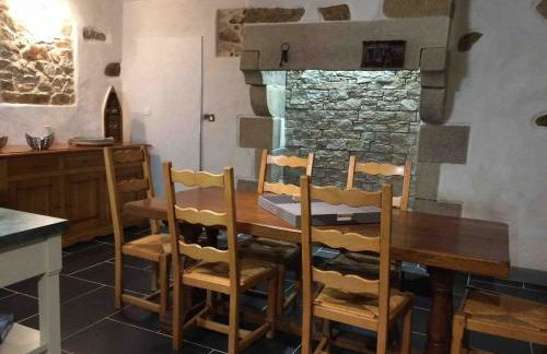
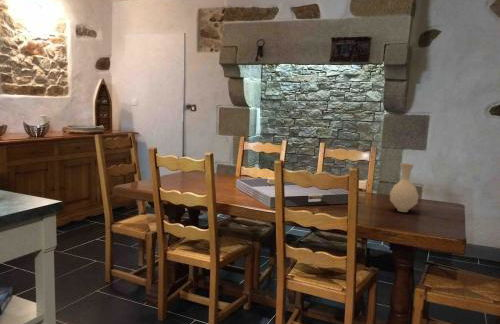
+ vase [389,162,420,213]
